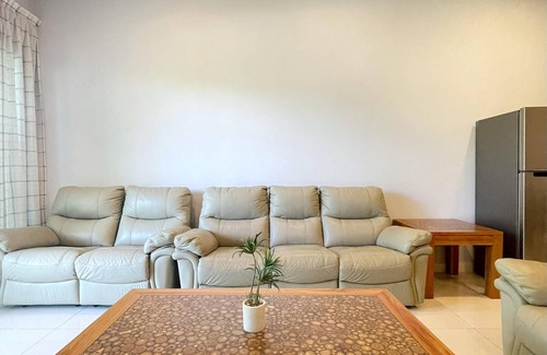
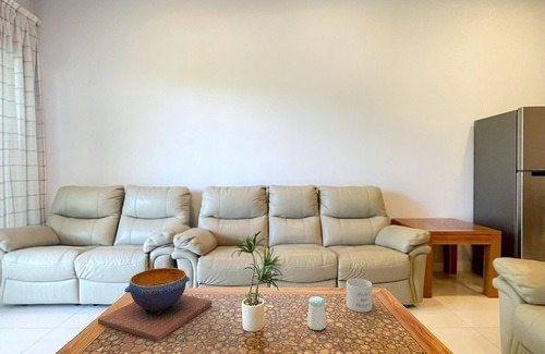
+ decorative bowl [97,267,213,342]
+ salt shaker [306,295,327,331]
+ mug [346,278,373,314]
